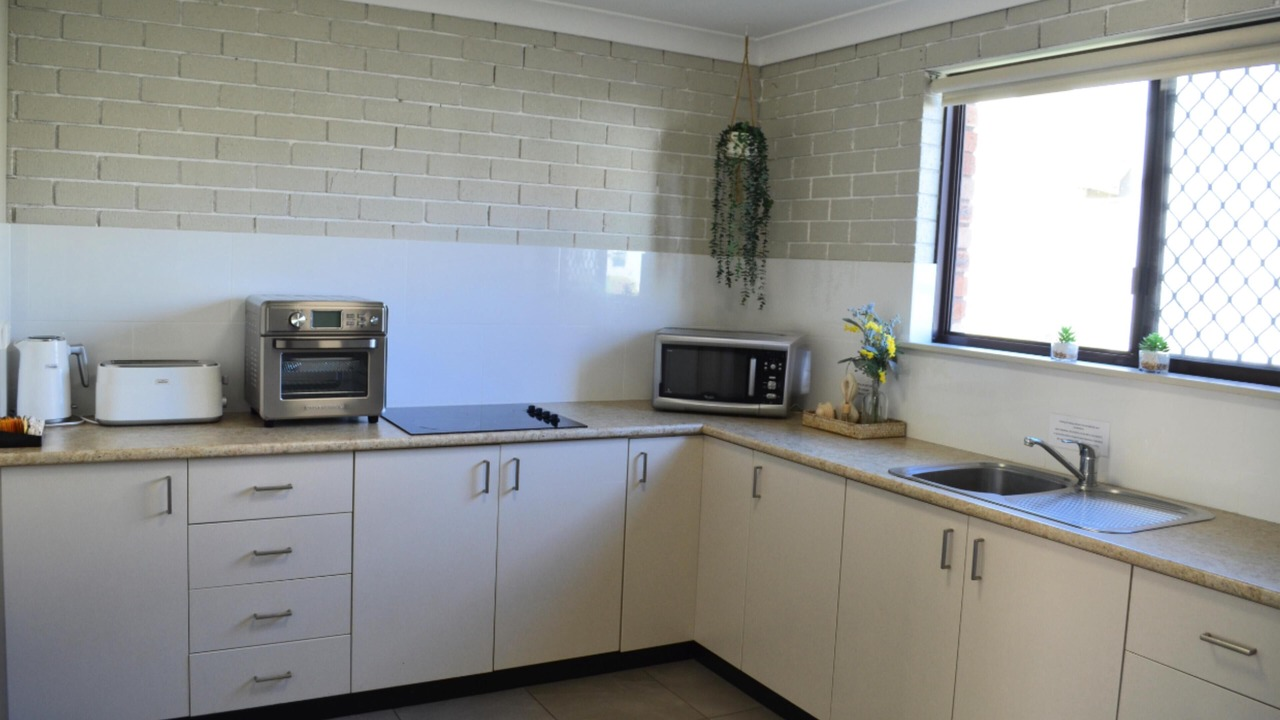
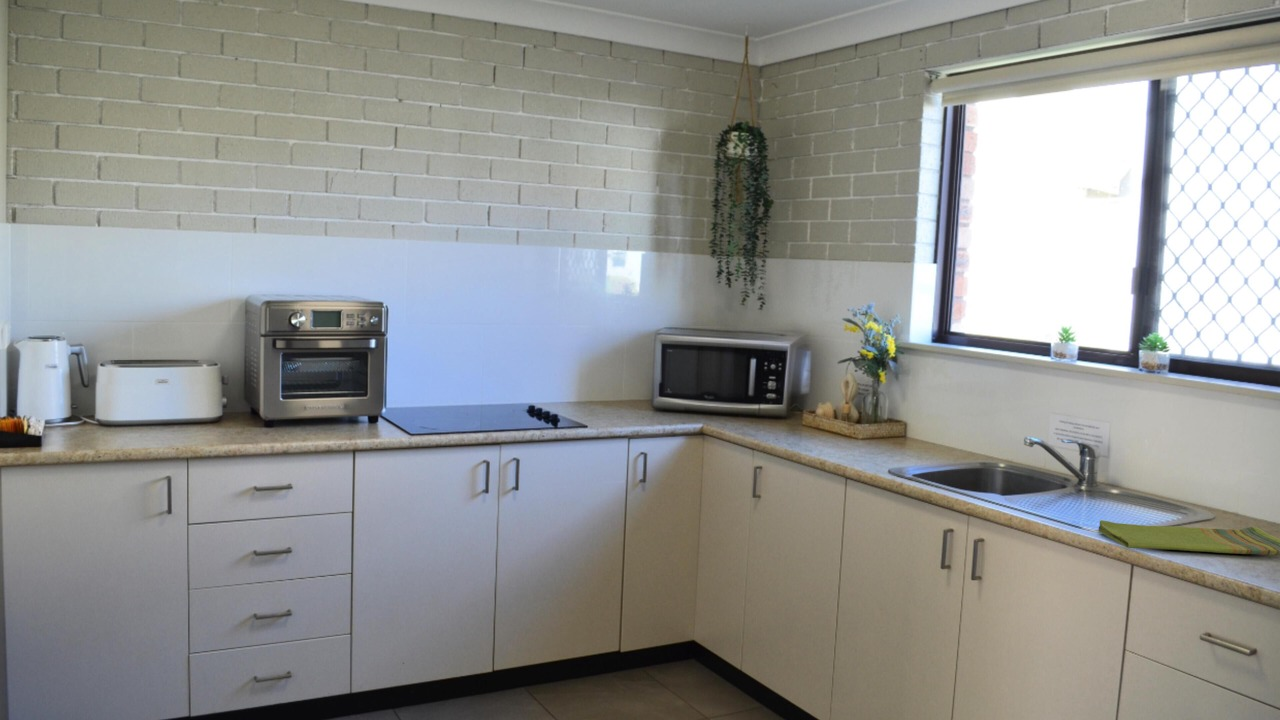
+ dish towel [1098,519,1280,556]
